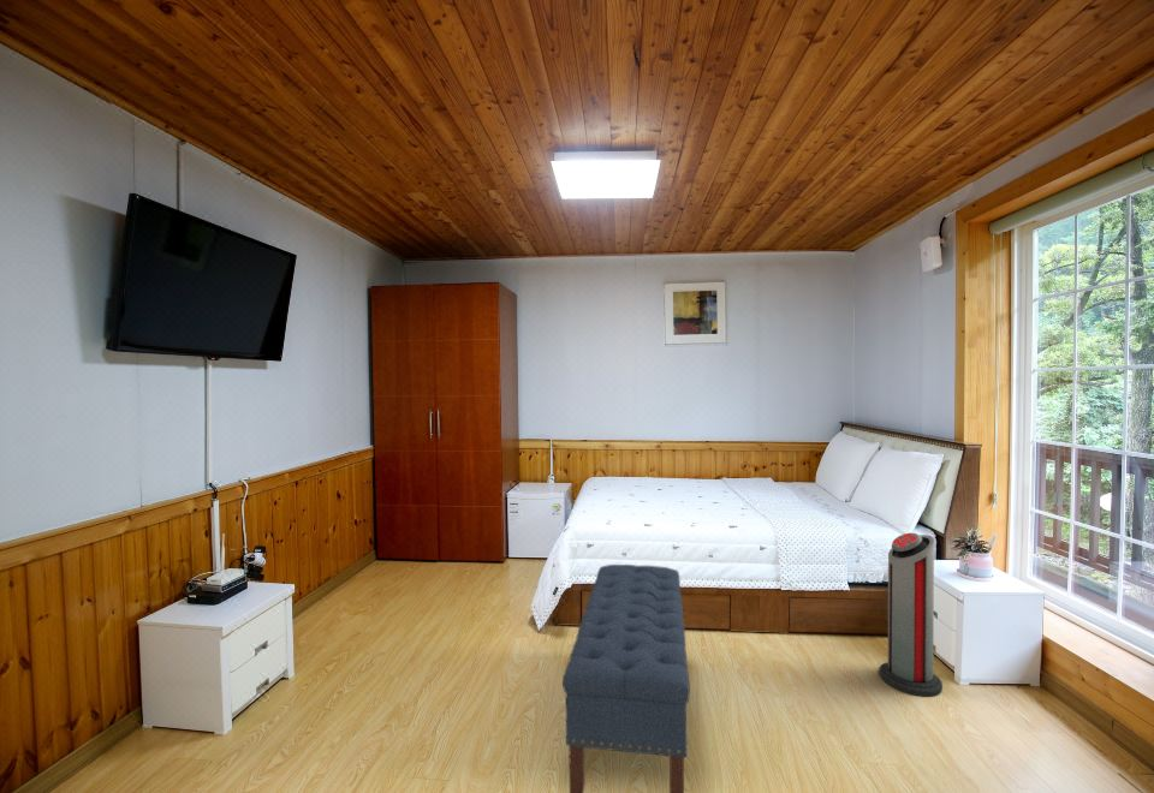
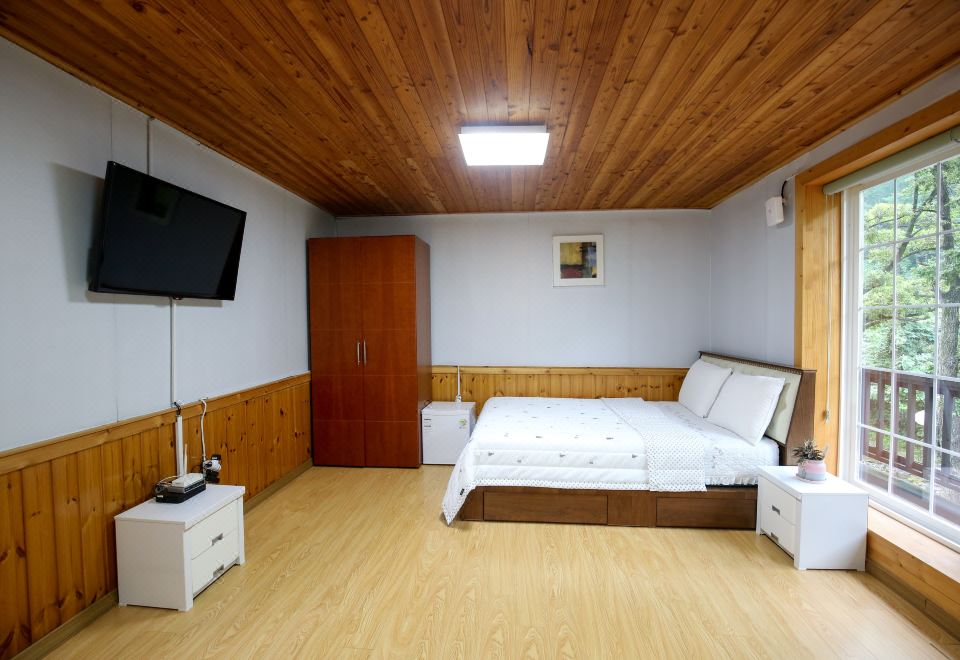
- air purifier [879,532,944,697]
- bench [561,564,691,793]
